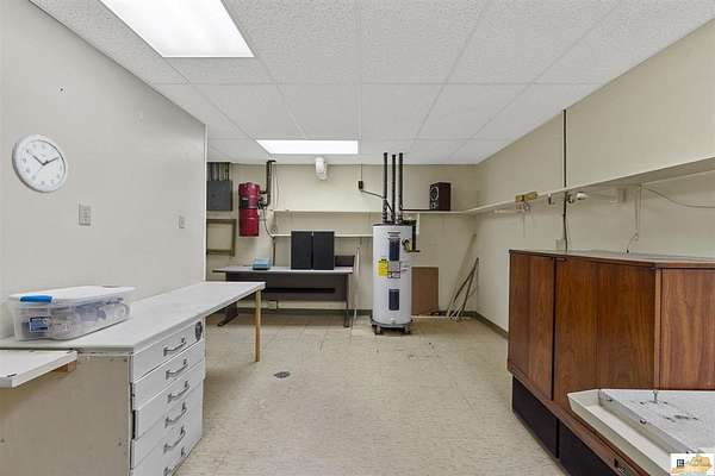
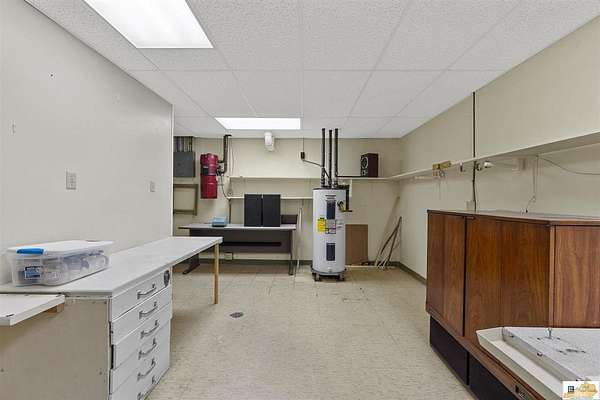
- wall clock [11,133,69,194]
